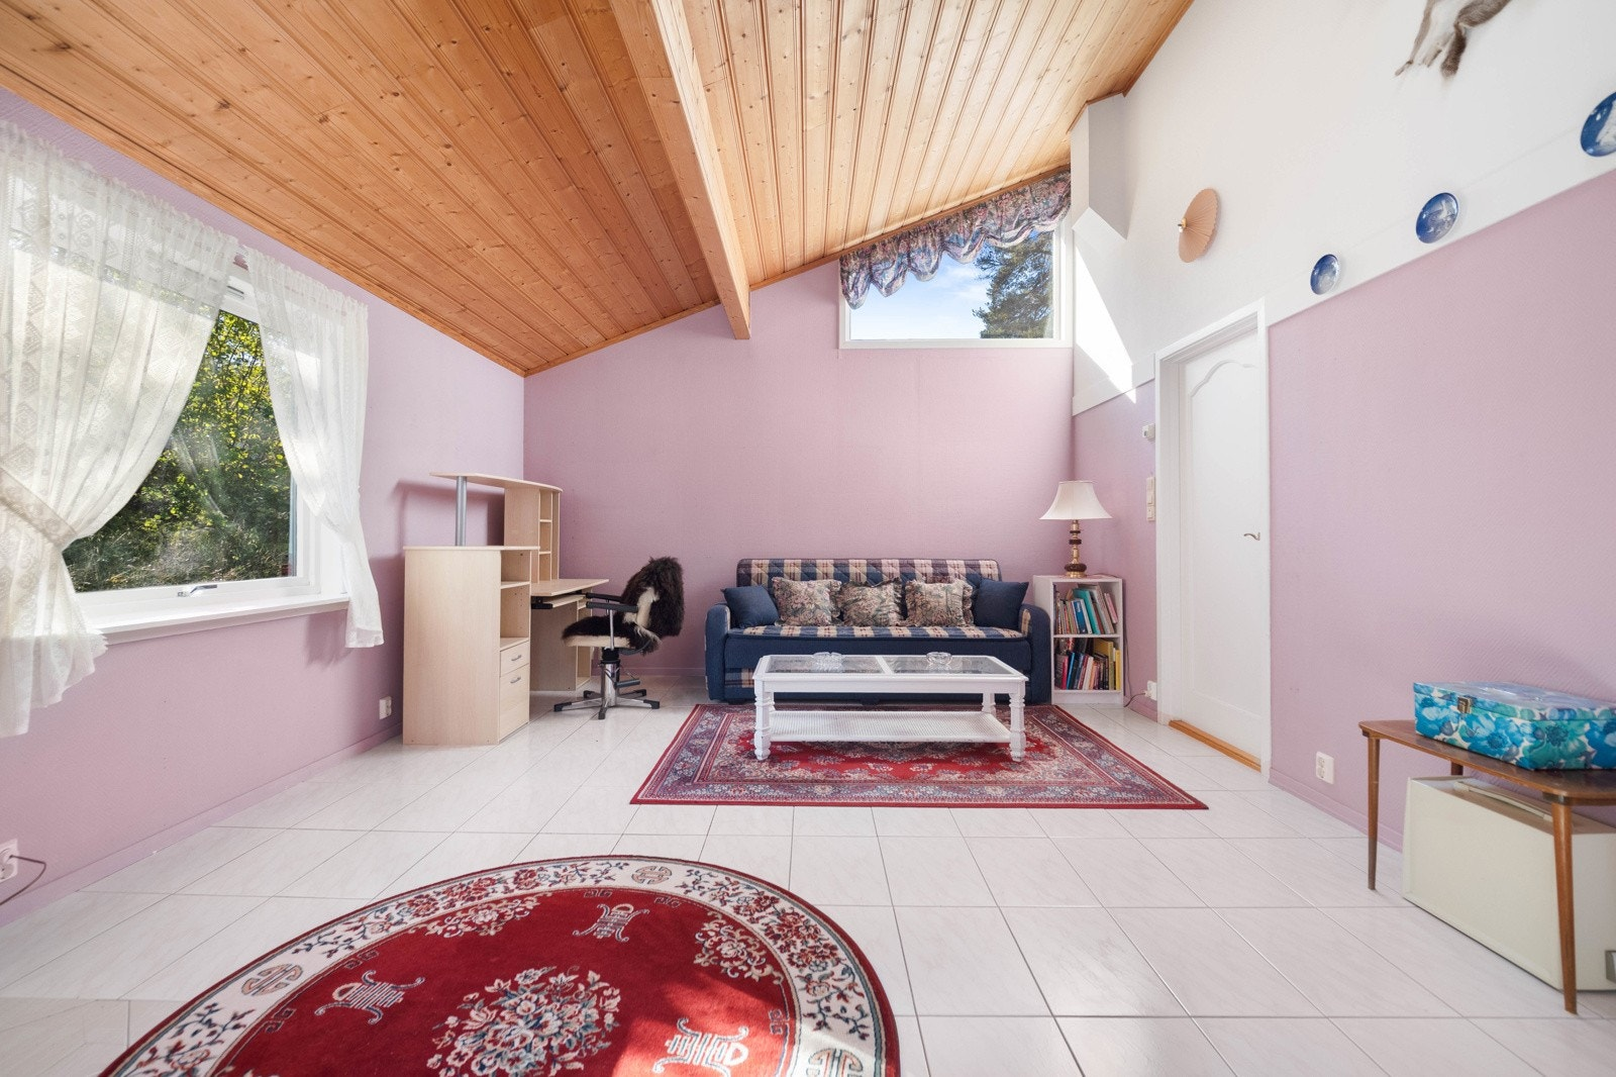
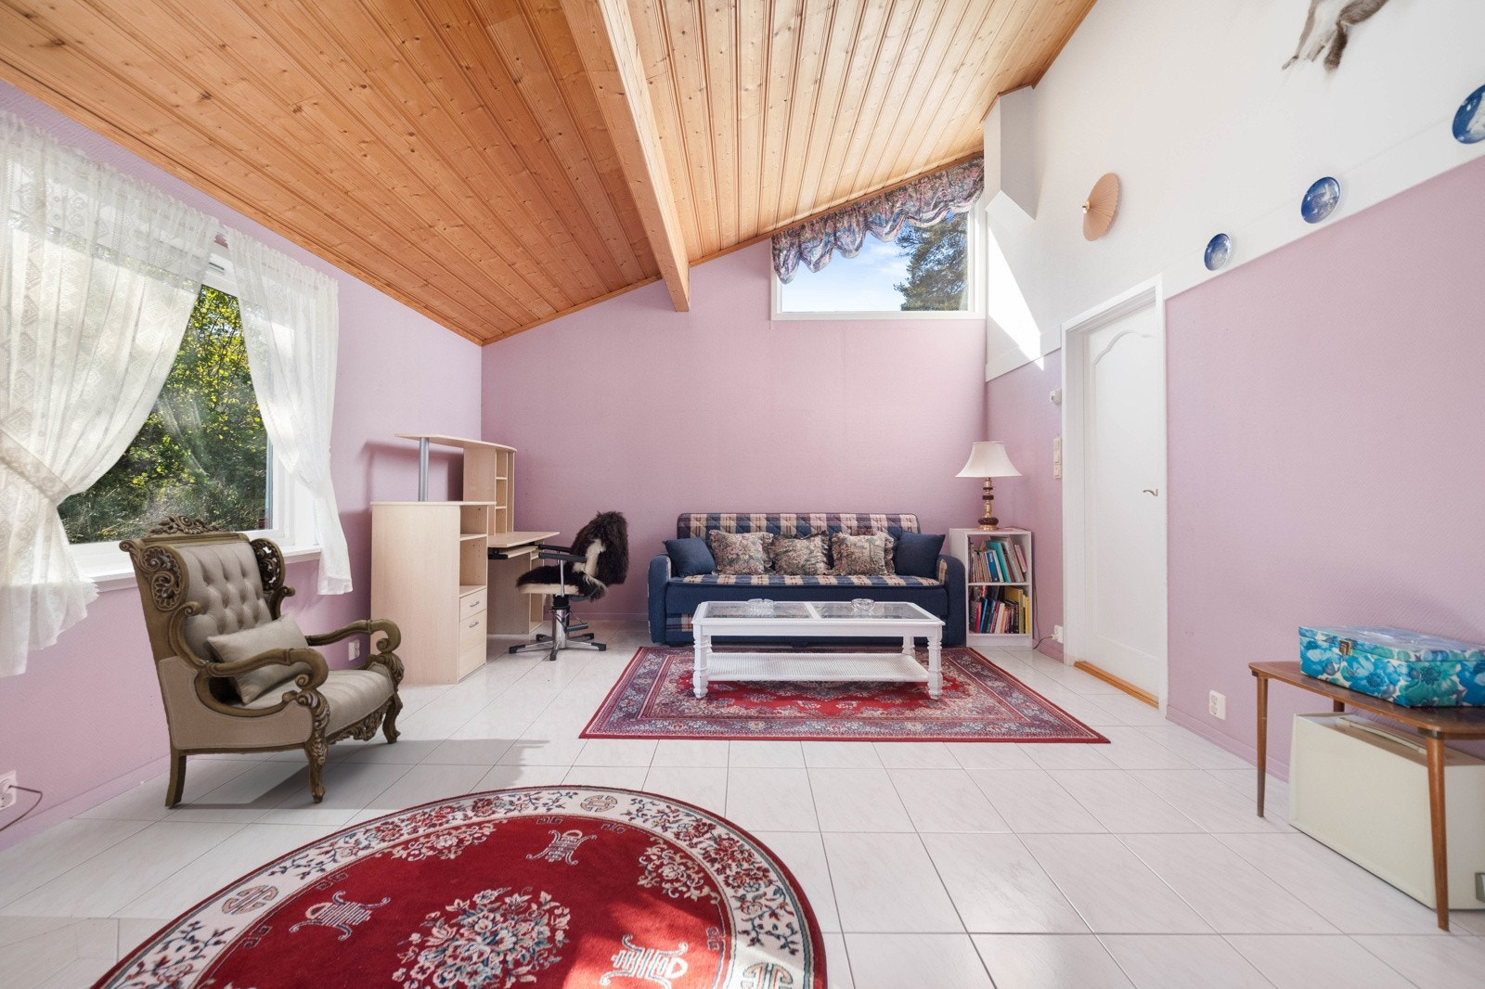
+ armchair [118,512,405,808]
